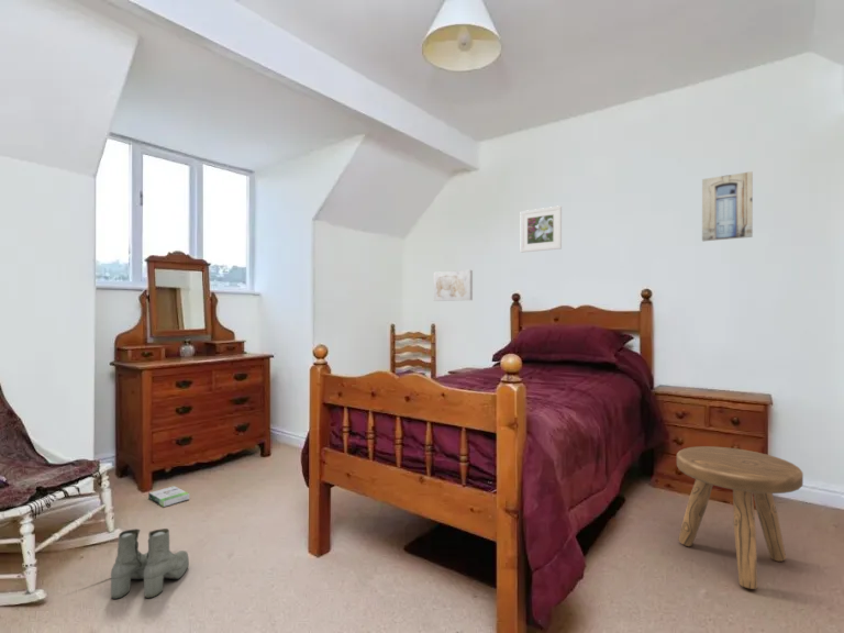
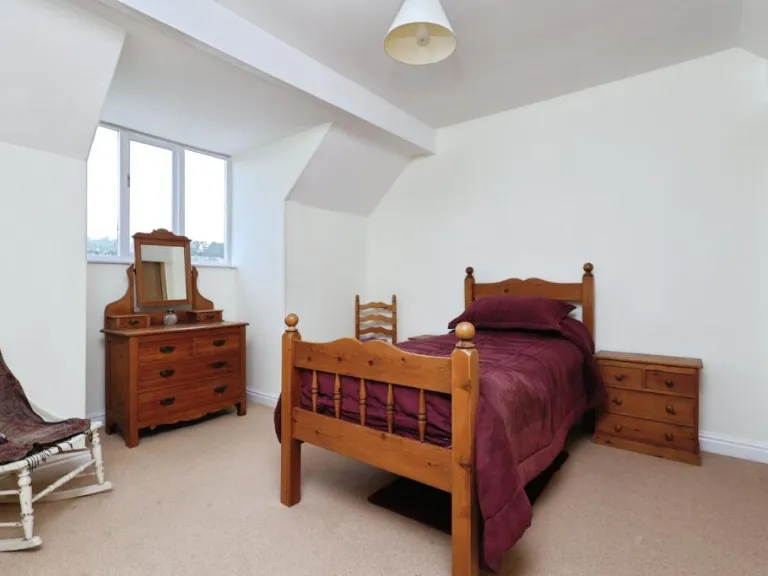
- wall art [433,269,474,302]
- stool [676,445,804,590]
- boots [110,528,190,600]
- wall art [701,170,754,242]
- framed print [520,204,563,253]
- box [147,485,190,508]
